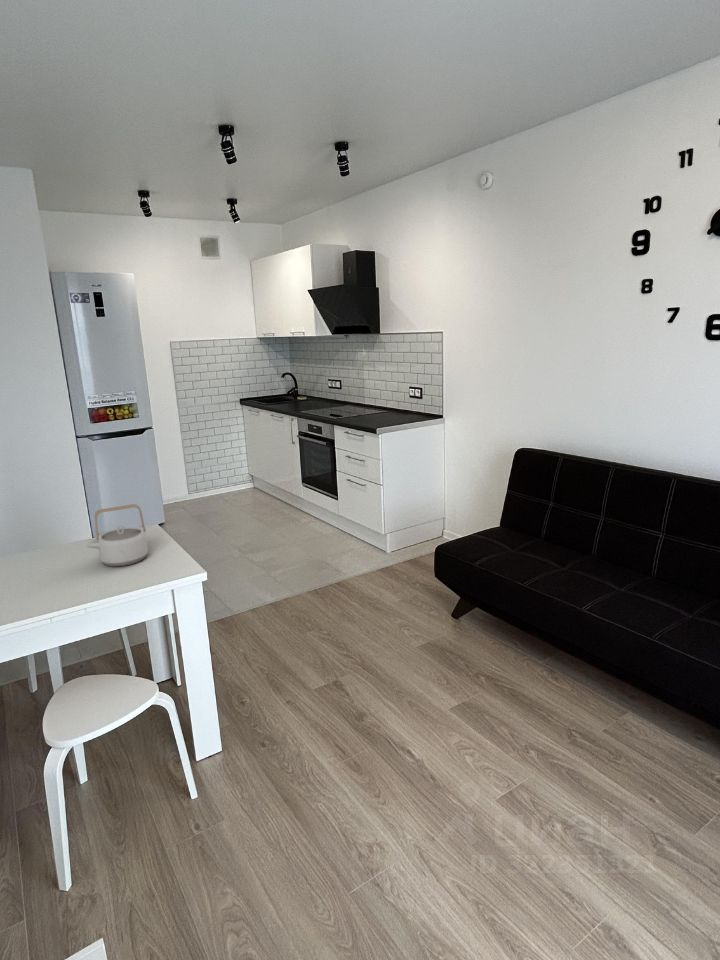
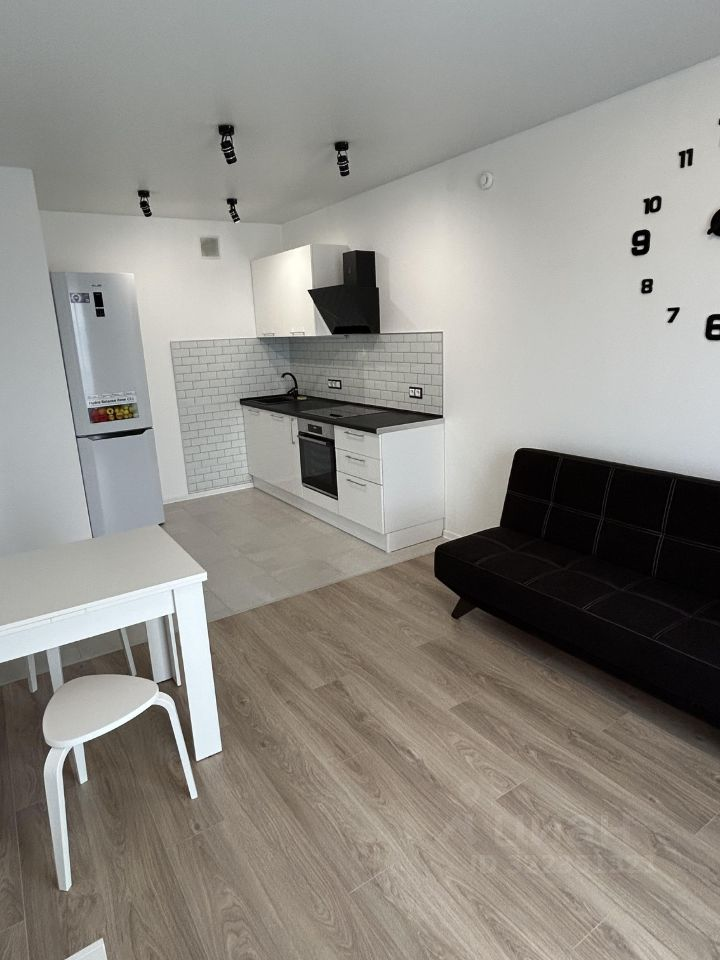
- teapot [86,503,149,568]
